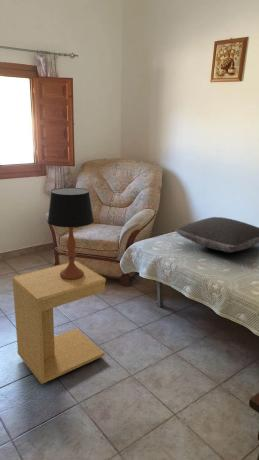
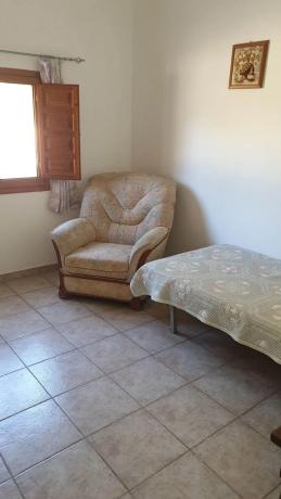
- table lamp [46,187,95,280]
- pillow [174,216,259,253]
- side table [11,260,107,385]
